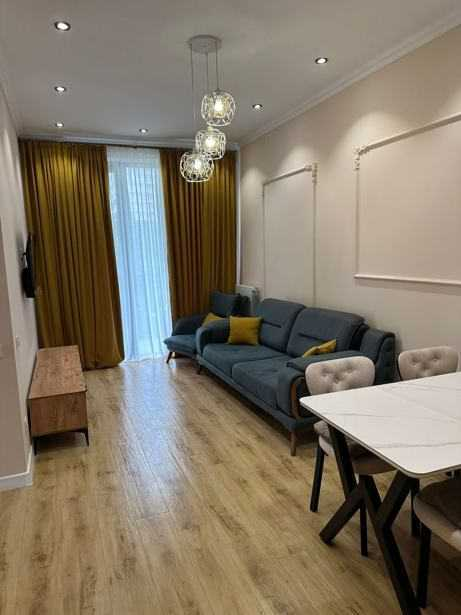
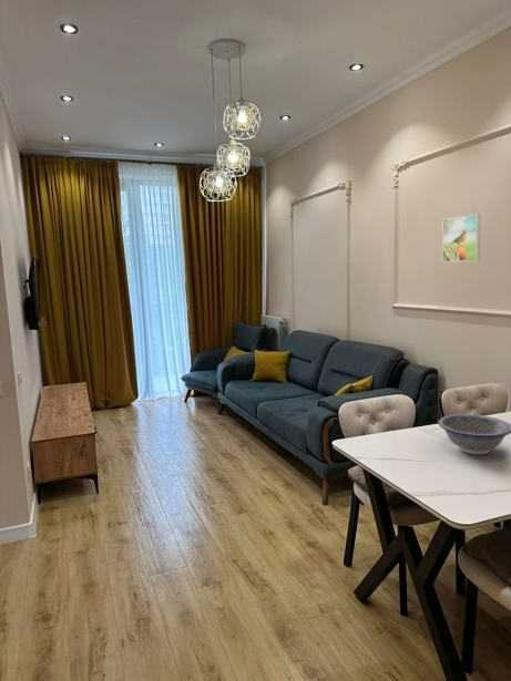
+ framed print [441,214,482,264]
+ decorative bowl [437,413,511,455]
